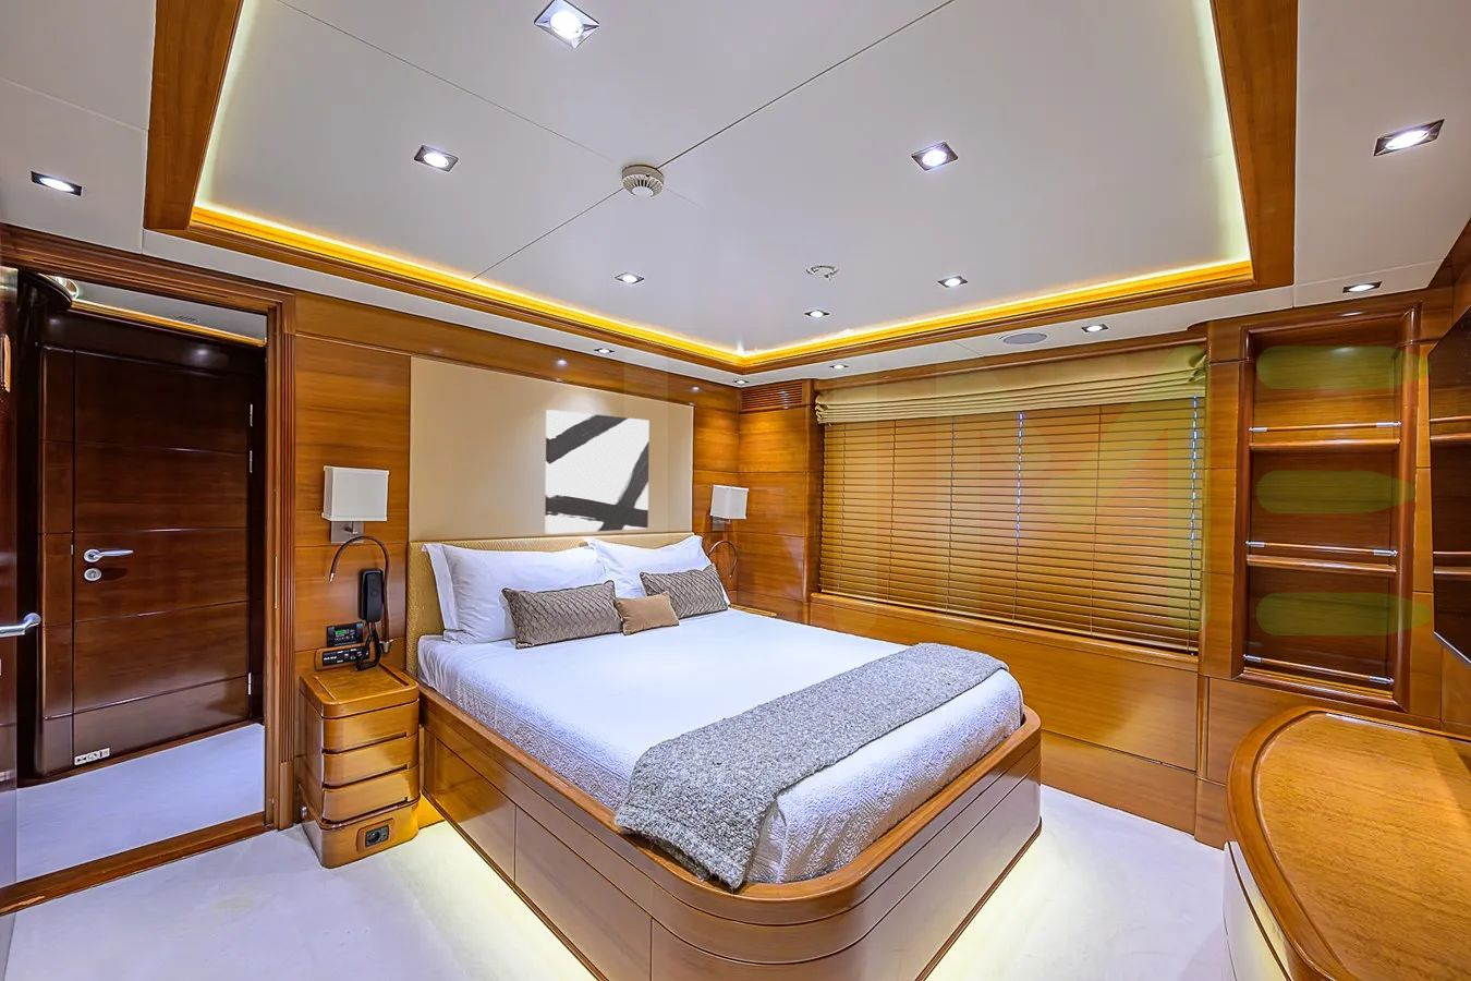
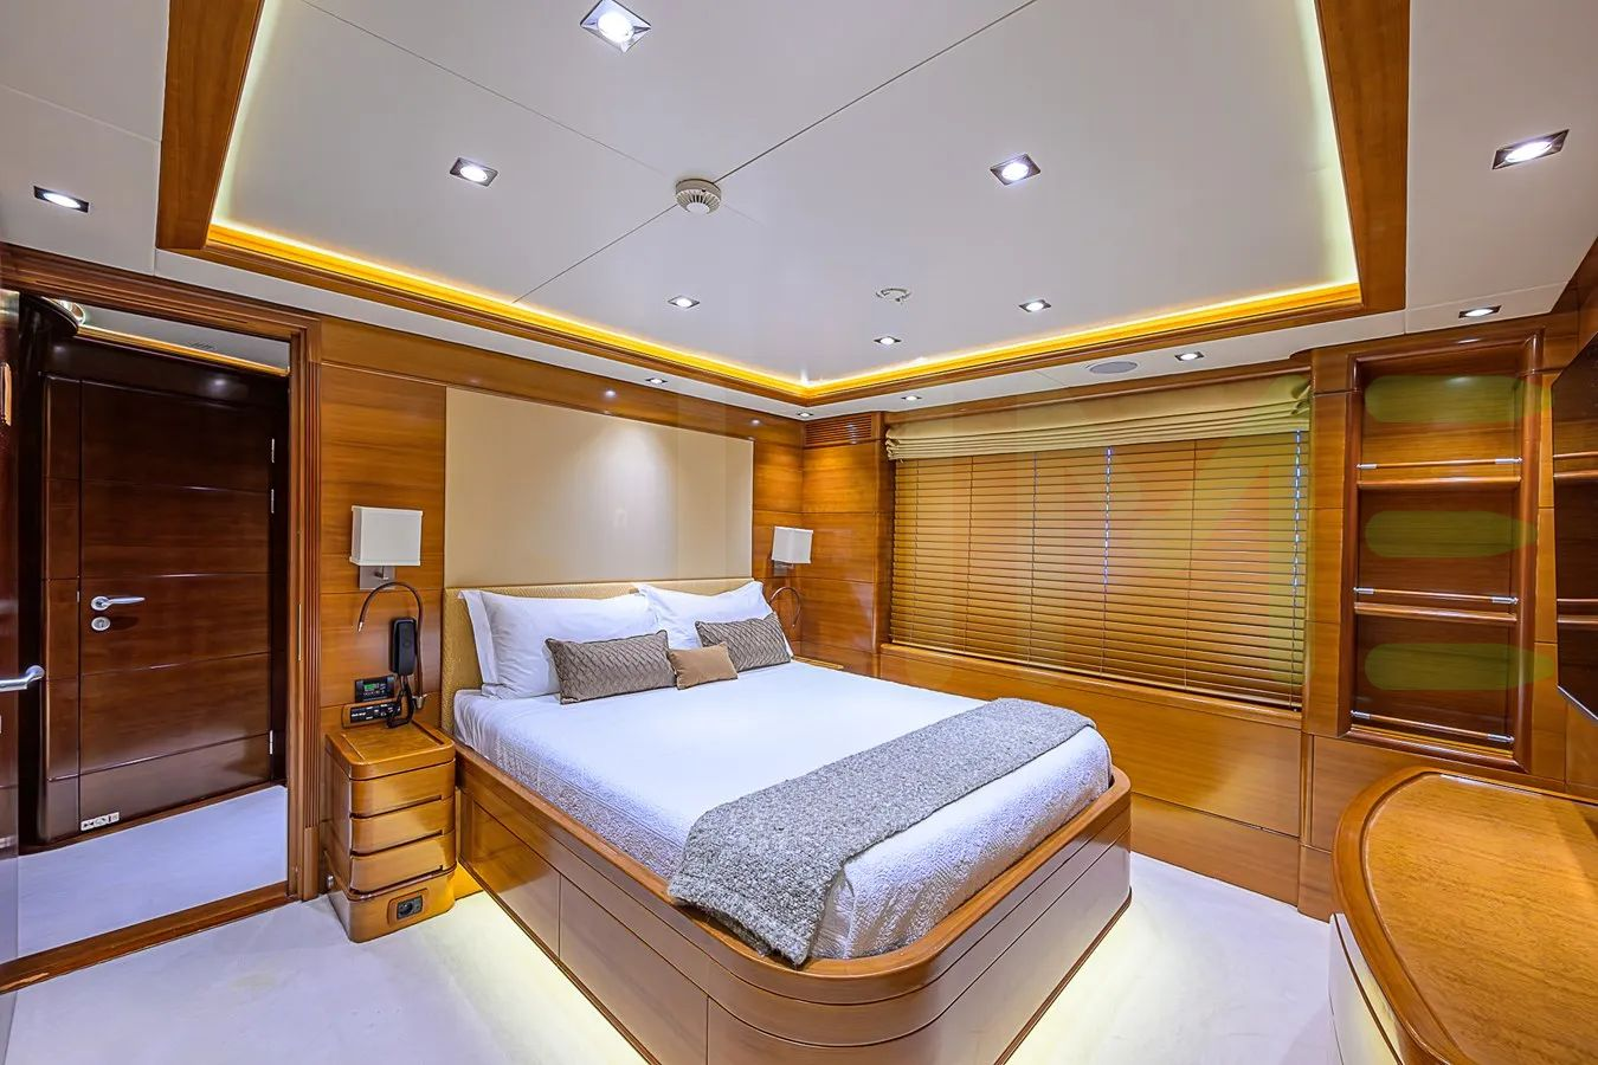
- wall art [544,408,650,535]
